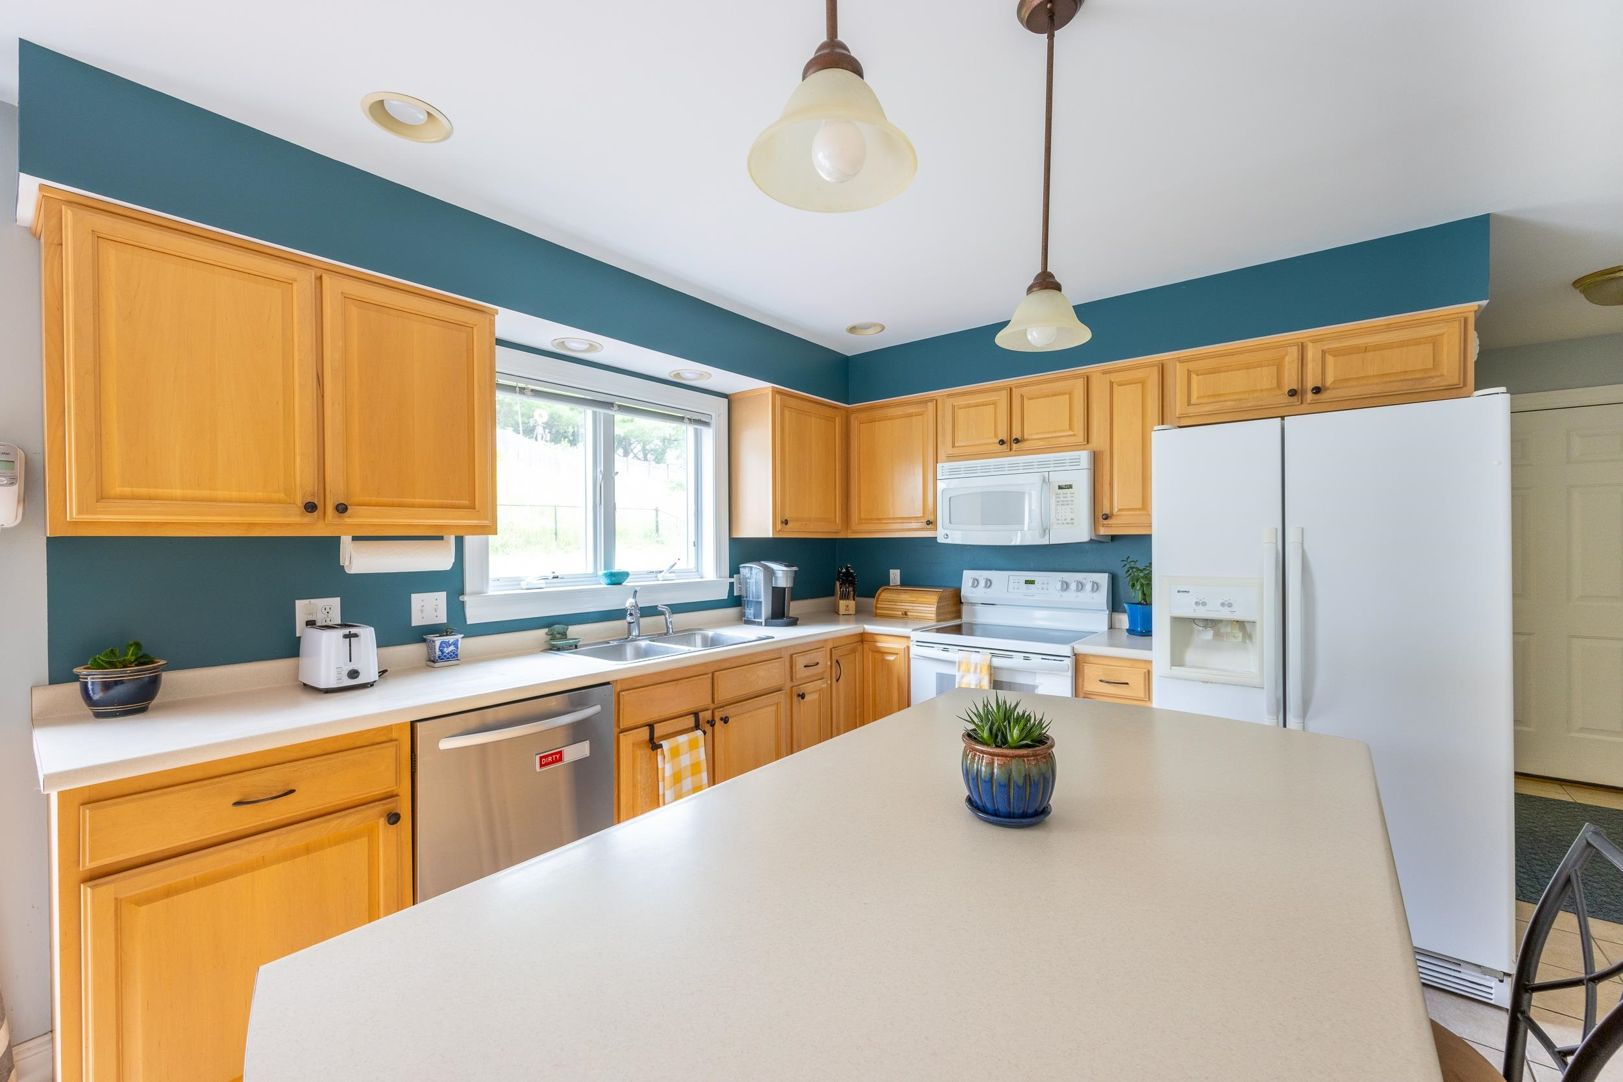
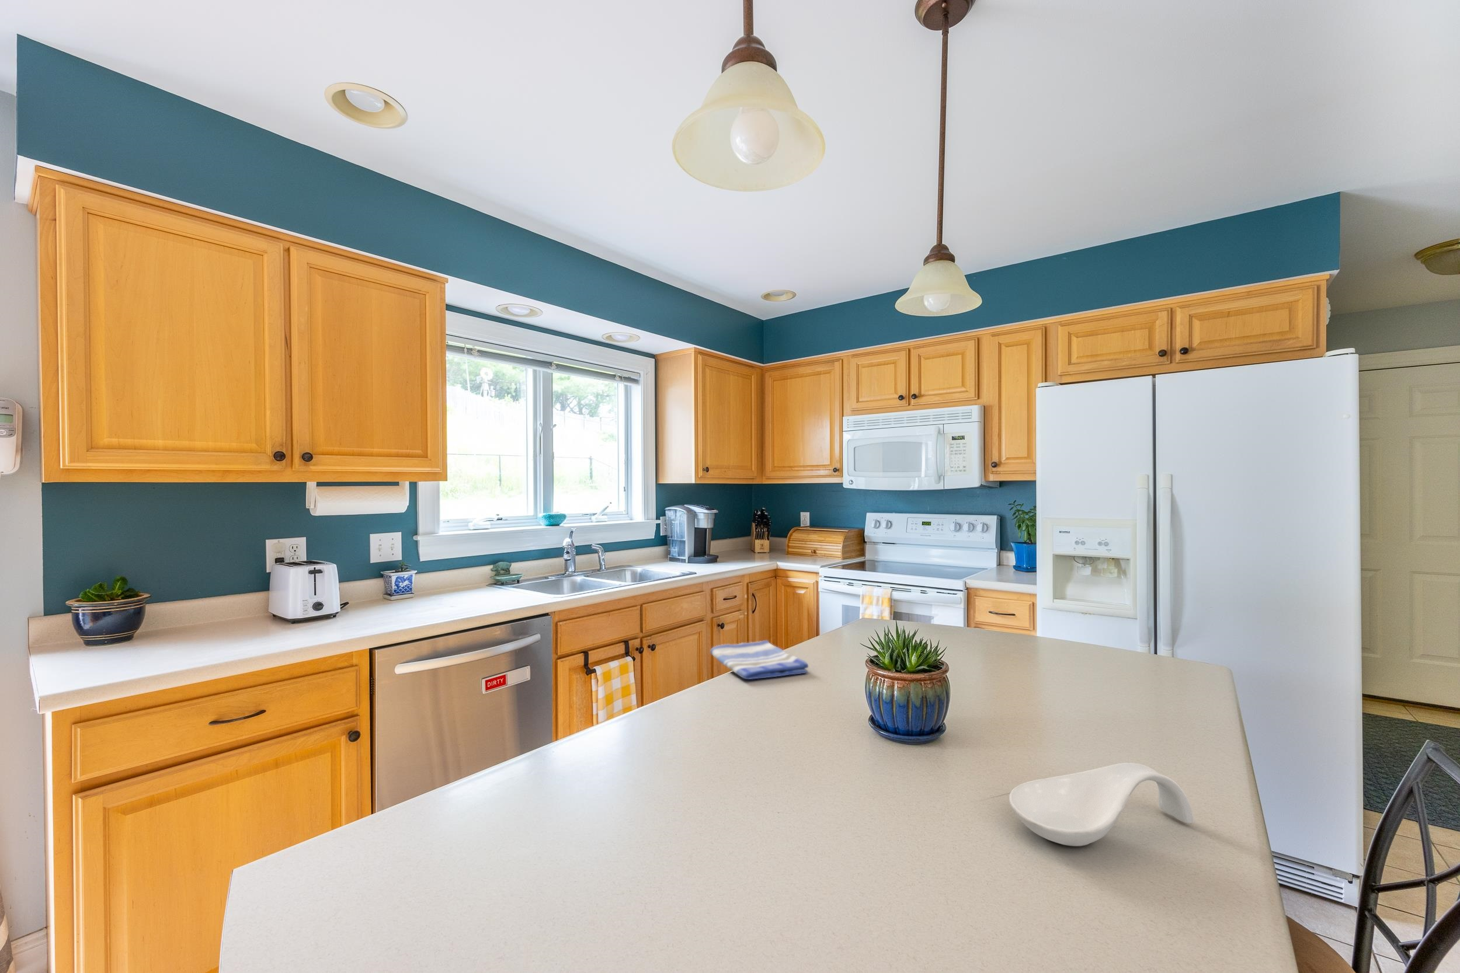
+ dish towel [709,640,809,680]
+ spoon rest [1008,762,1194,847]
